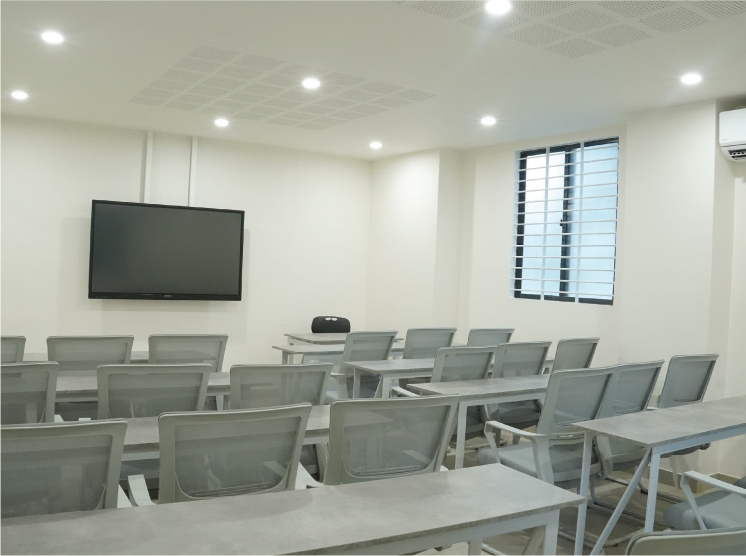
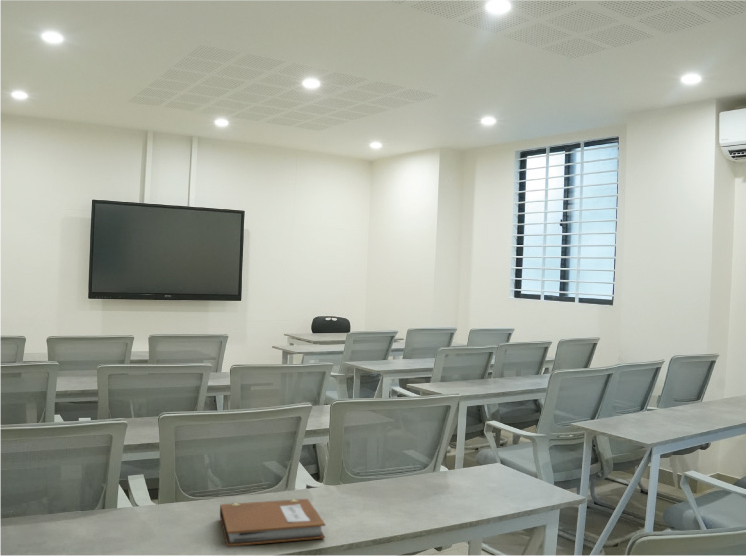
+ notebook [219,498,326,547]
